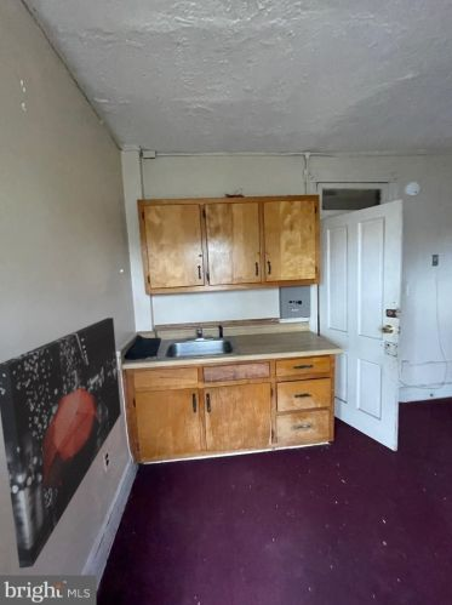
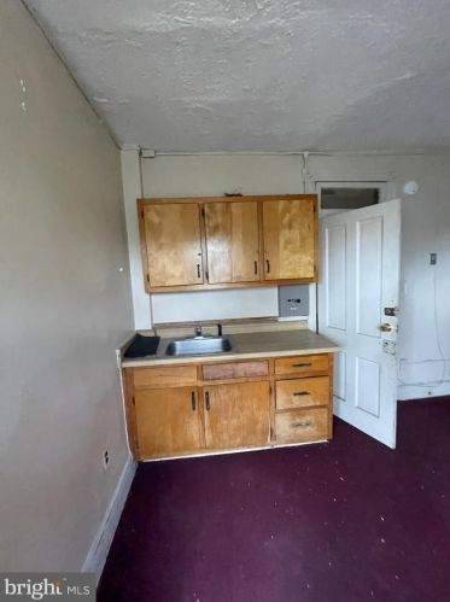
- wall art [0,316,122,570]
